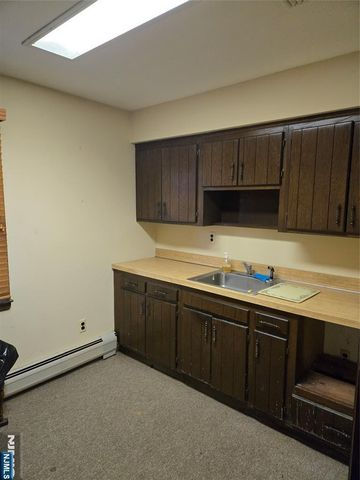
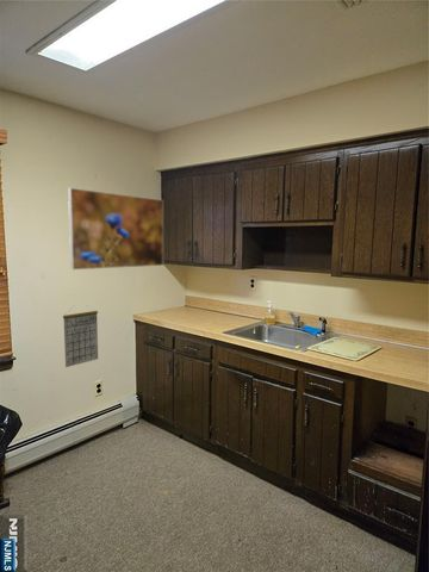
+ calendar [62,304,99,368]
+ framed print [67,187,164,271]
